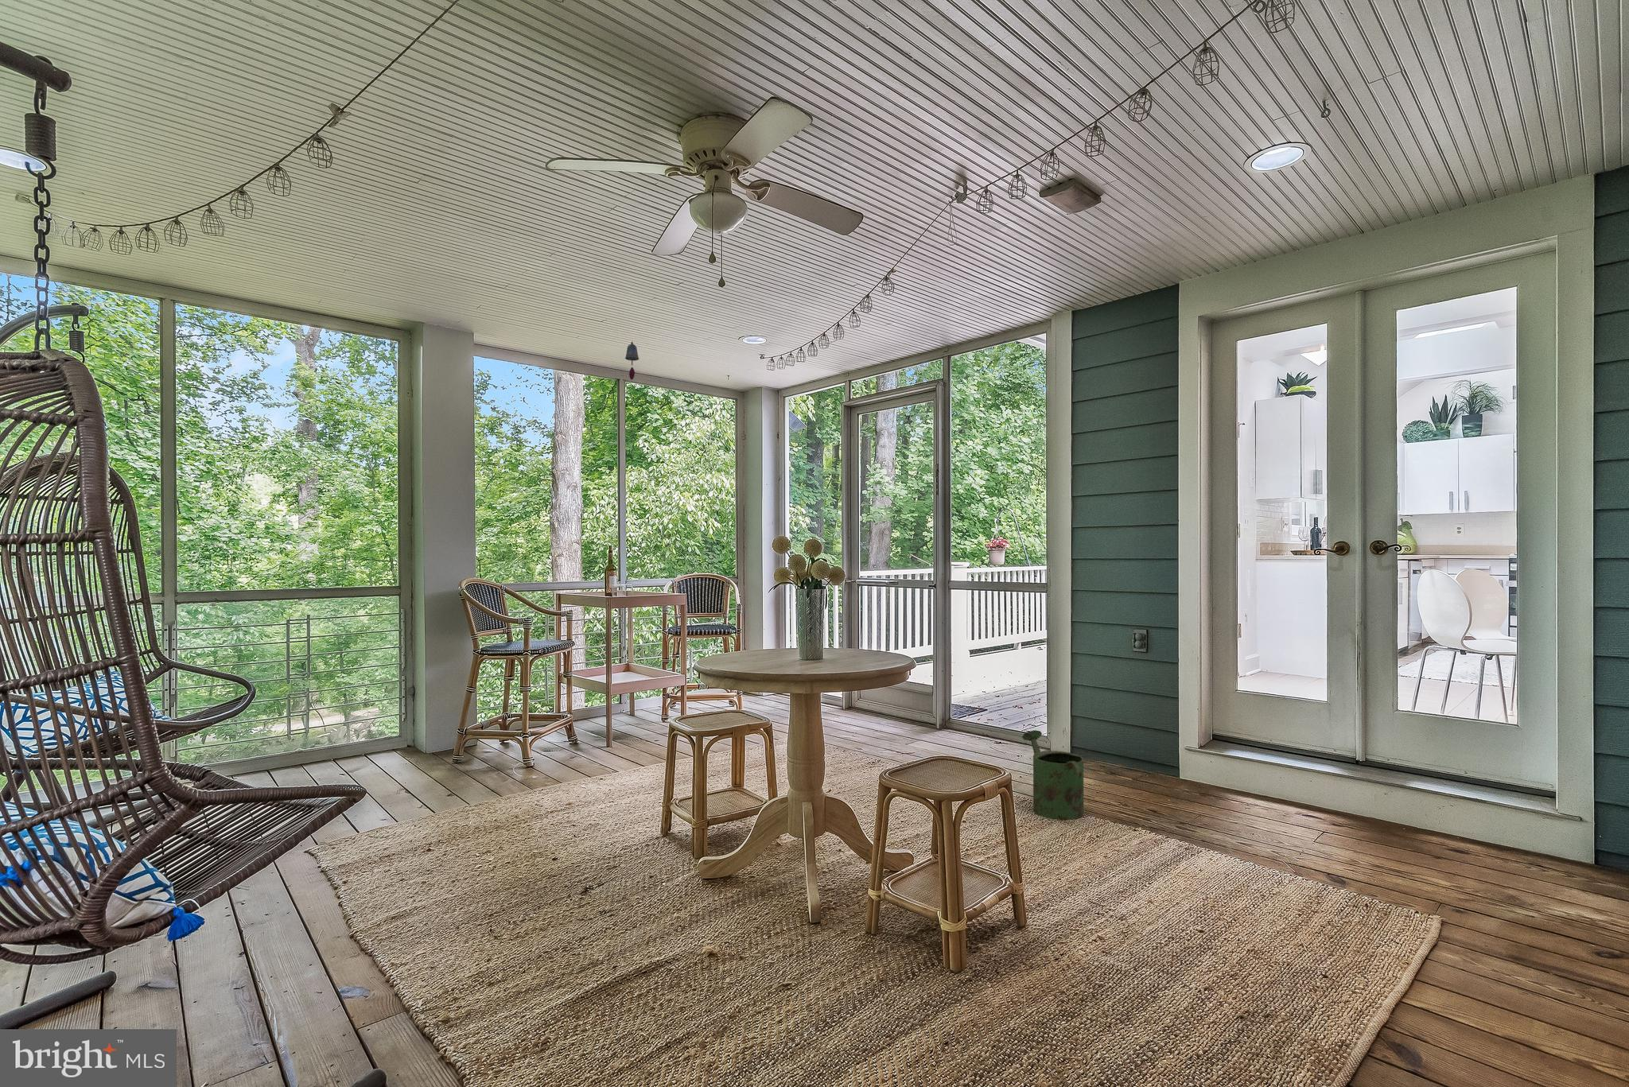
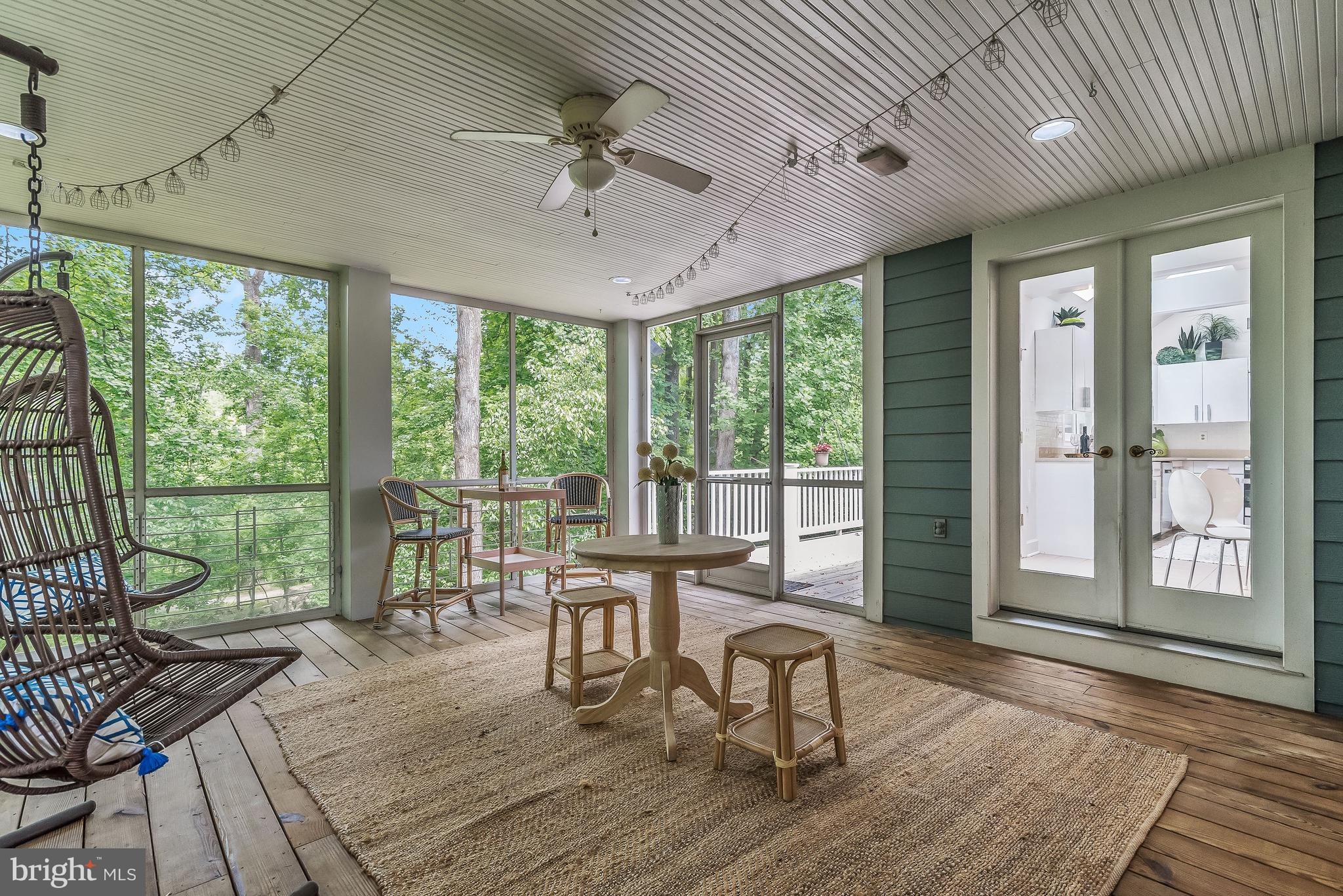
- watering can [1021,729,1084,820]
- wind chime [625,341,639,381]
